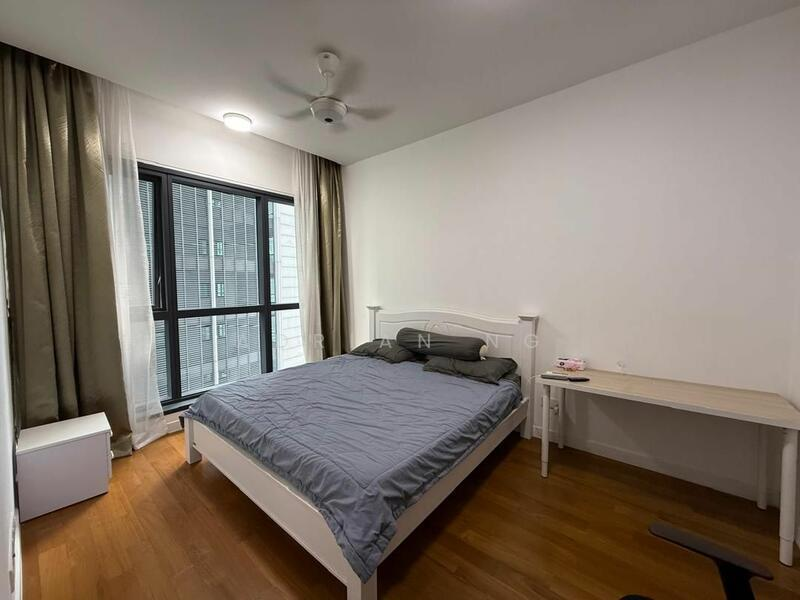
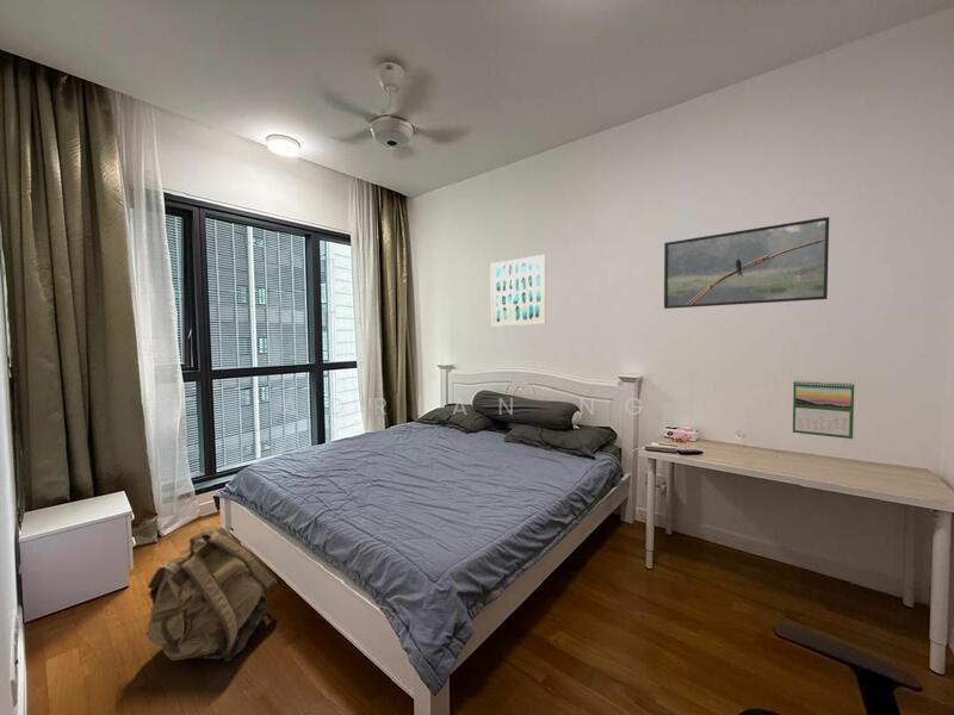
+ backpack [144,524,279,663]
+ wall art [489,254,547,327]
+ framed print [663,216,830,310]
+ calendar [792,379,855,440]
